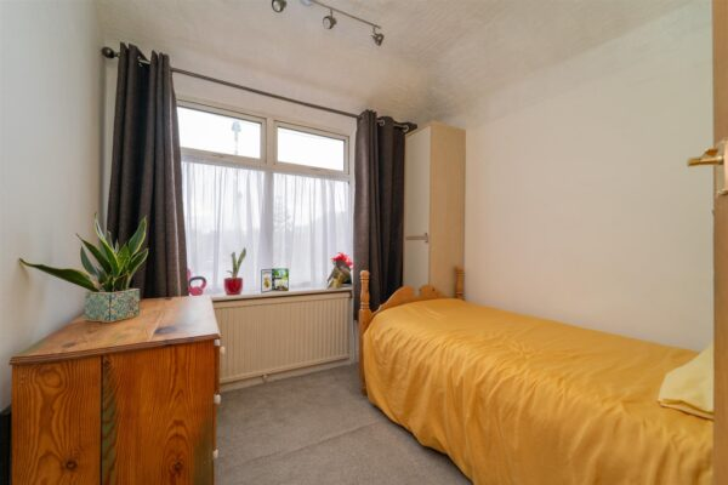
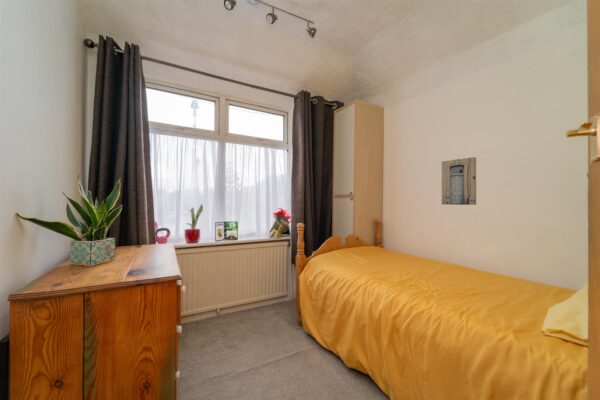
+ wall art [441,156,477,206]
